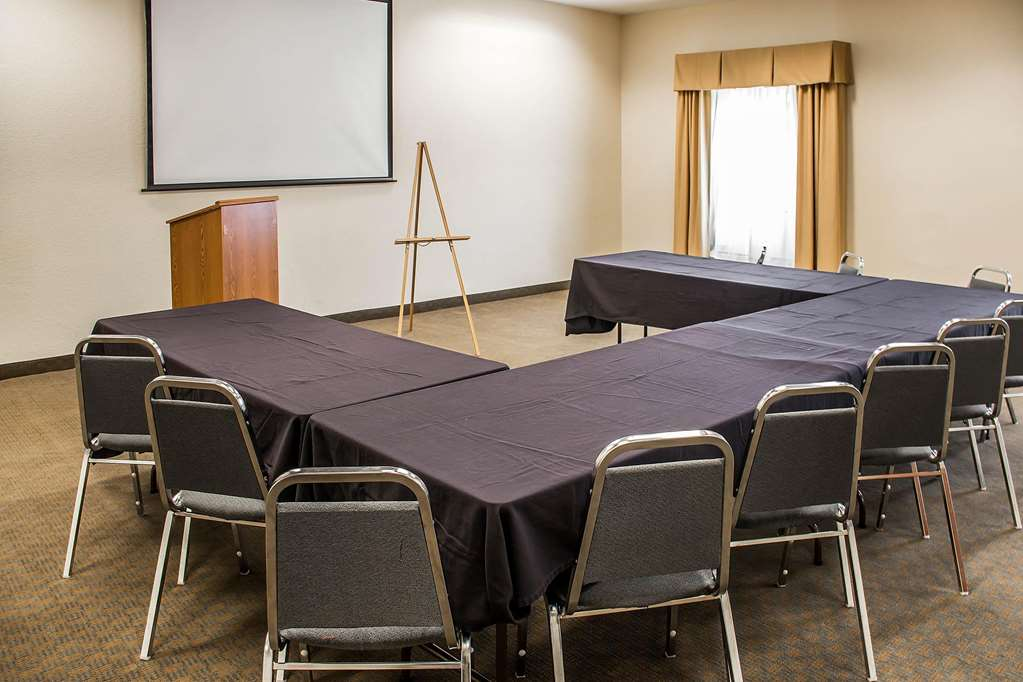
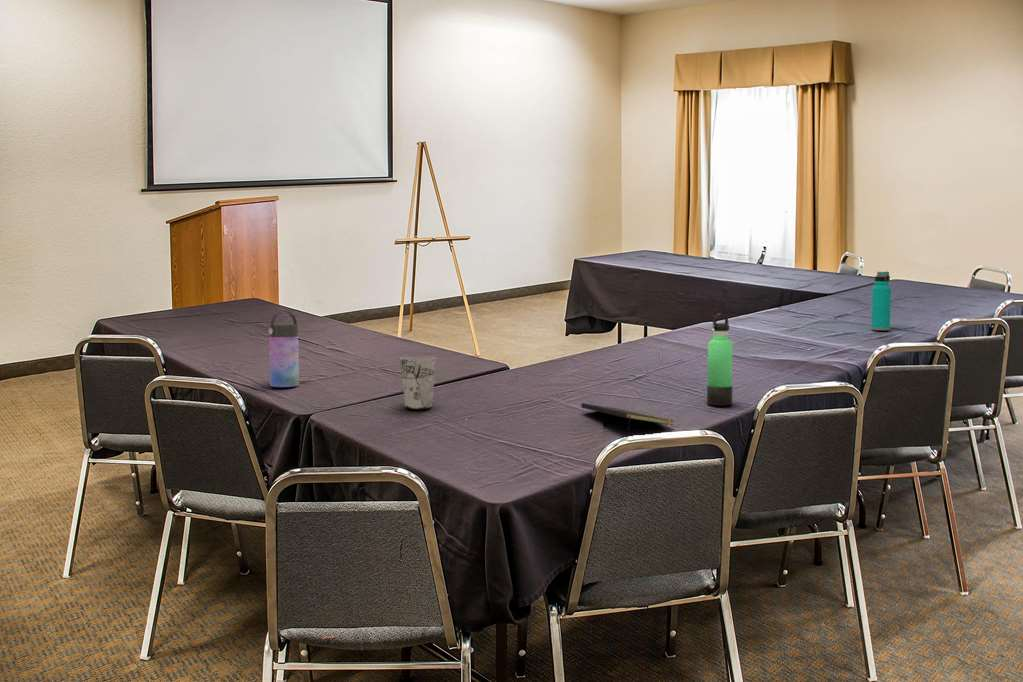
+ notepad [580,402,675,431]
+ thermos bottle [706,313,734,406]
+ cup [399,356,437,410]
+ water bottle [268,310,300,388]
+ water bottle [870,271,892,331]
